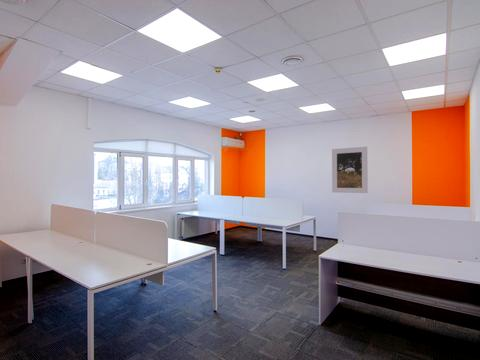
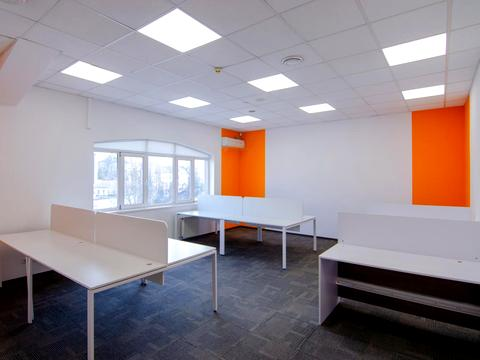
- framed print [331,146,369,194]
